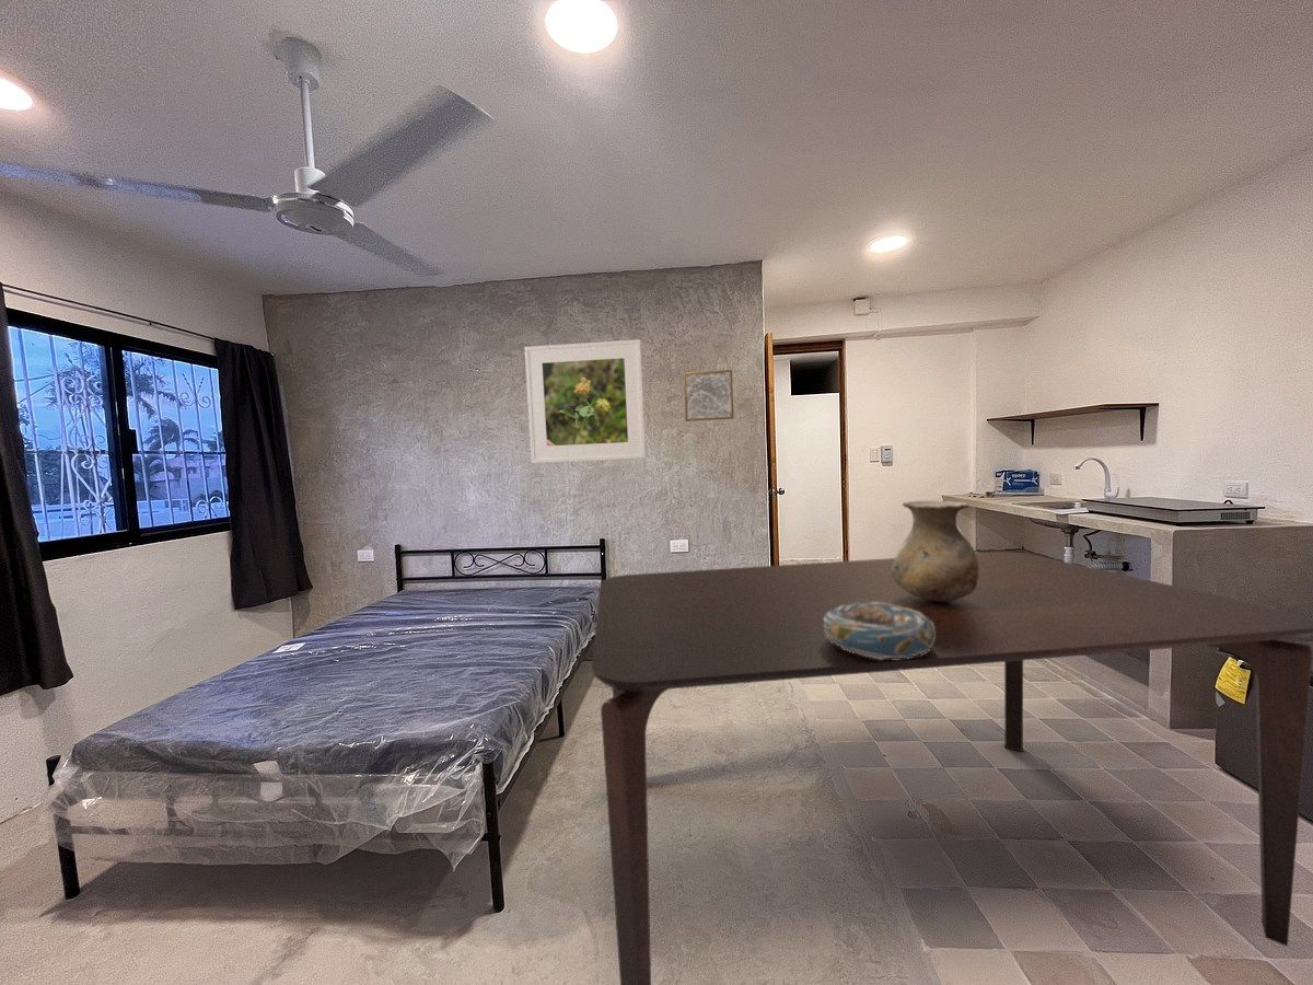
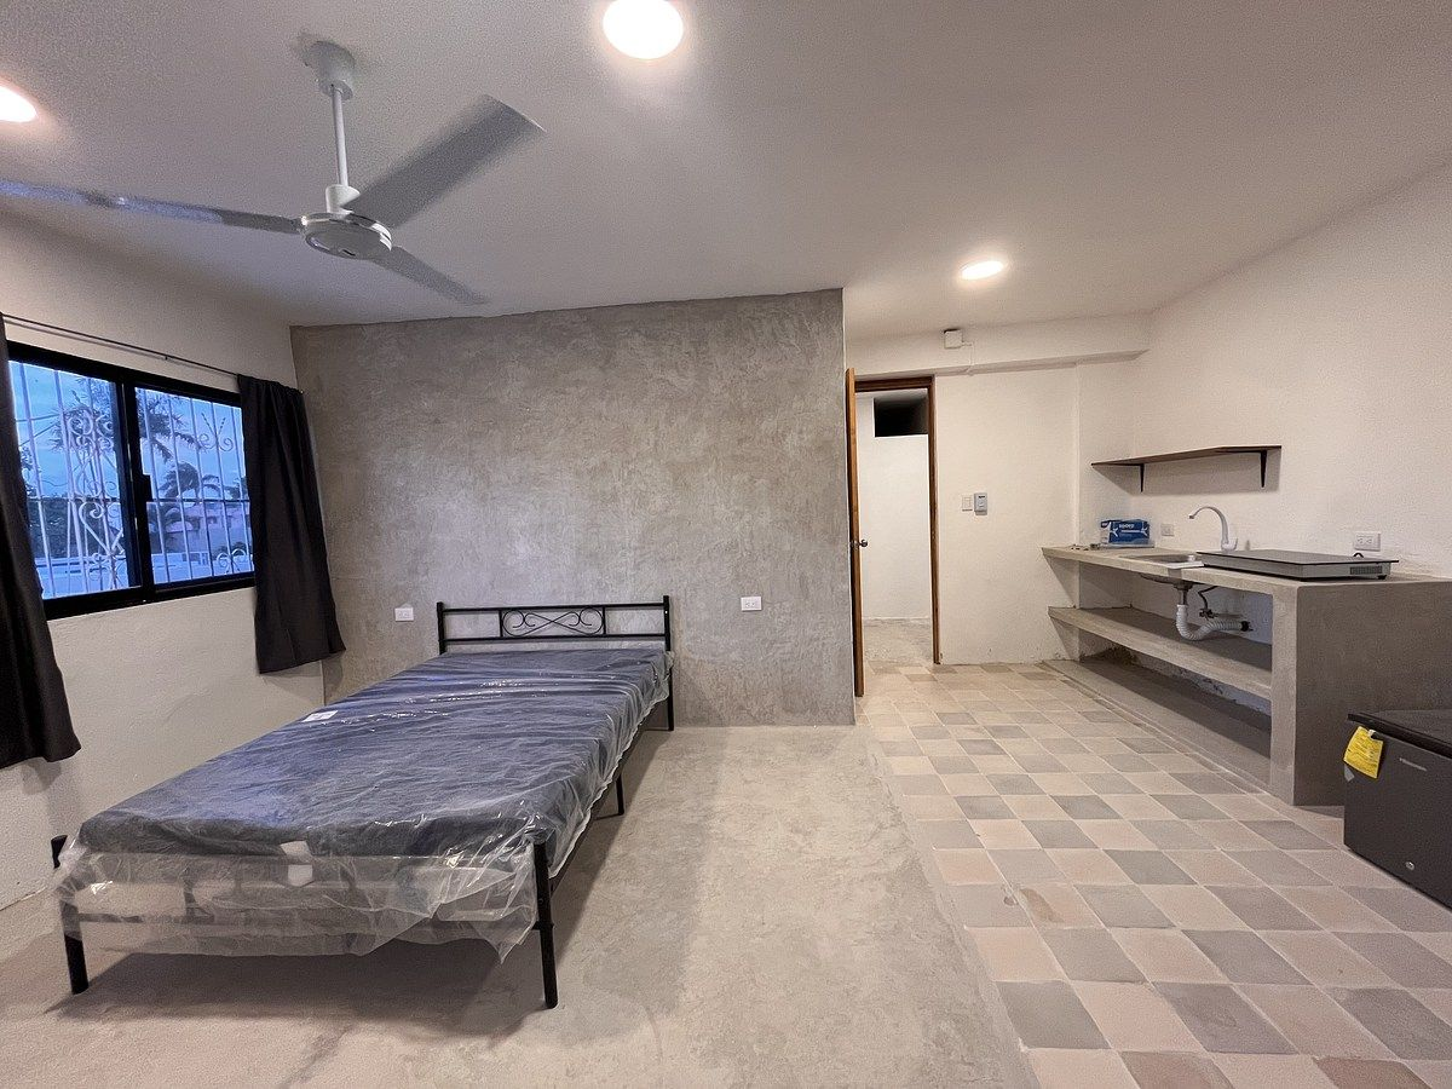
- dining table [591,551,1313,985]
- wall art [683,369,734,422]
- vase [891,499,979,602]
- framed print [524,338,647,464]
- decorative bowl [824,602,936,660]
